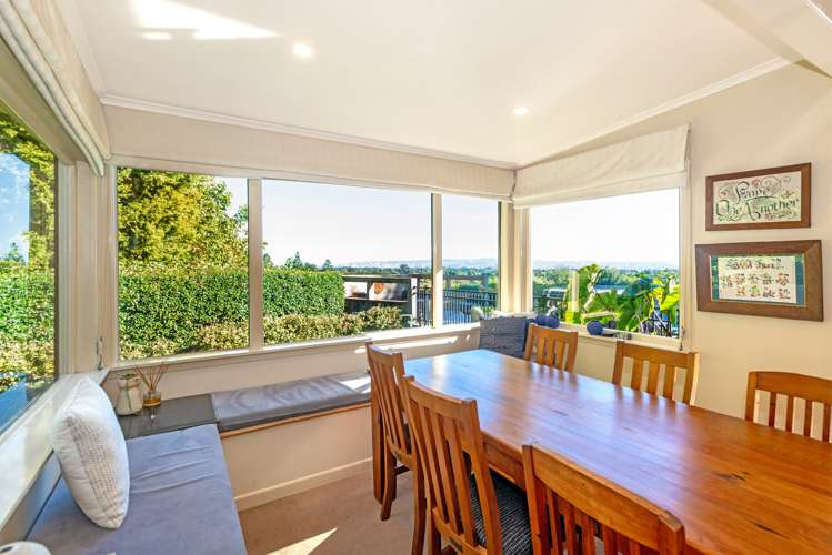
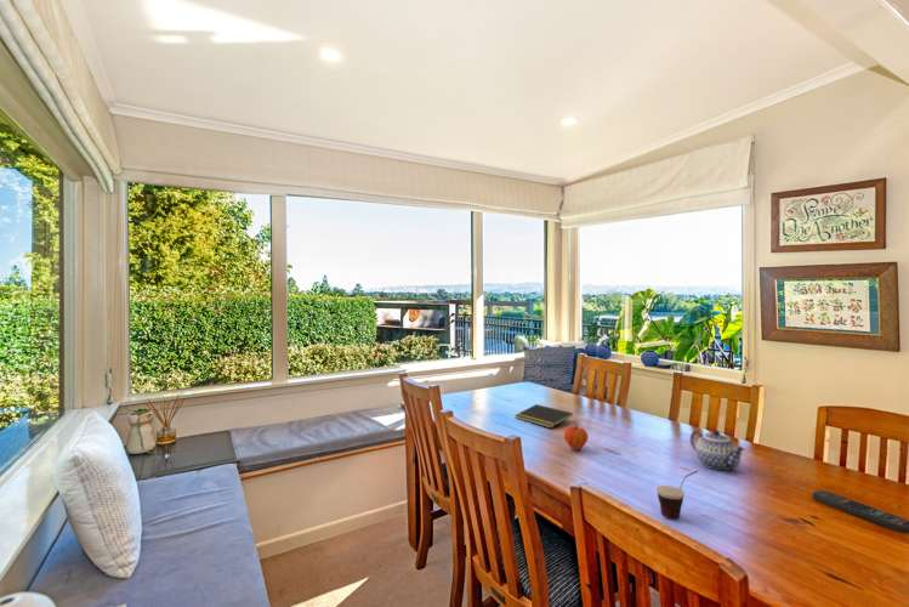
+ remote control [811,489,909,534]
+ teapot [689,429,748,471]
+ notepad [515,403,574,429]
+ cup [655,469,699,520]
+ fruit [563,424,589,452]
